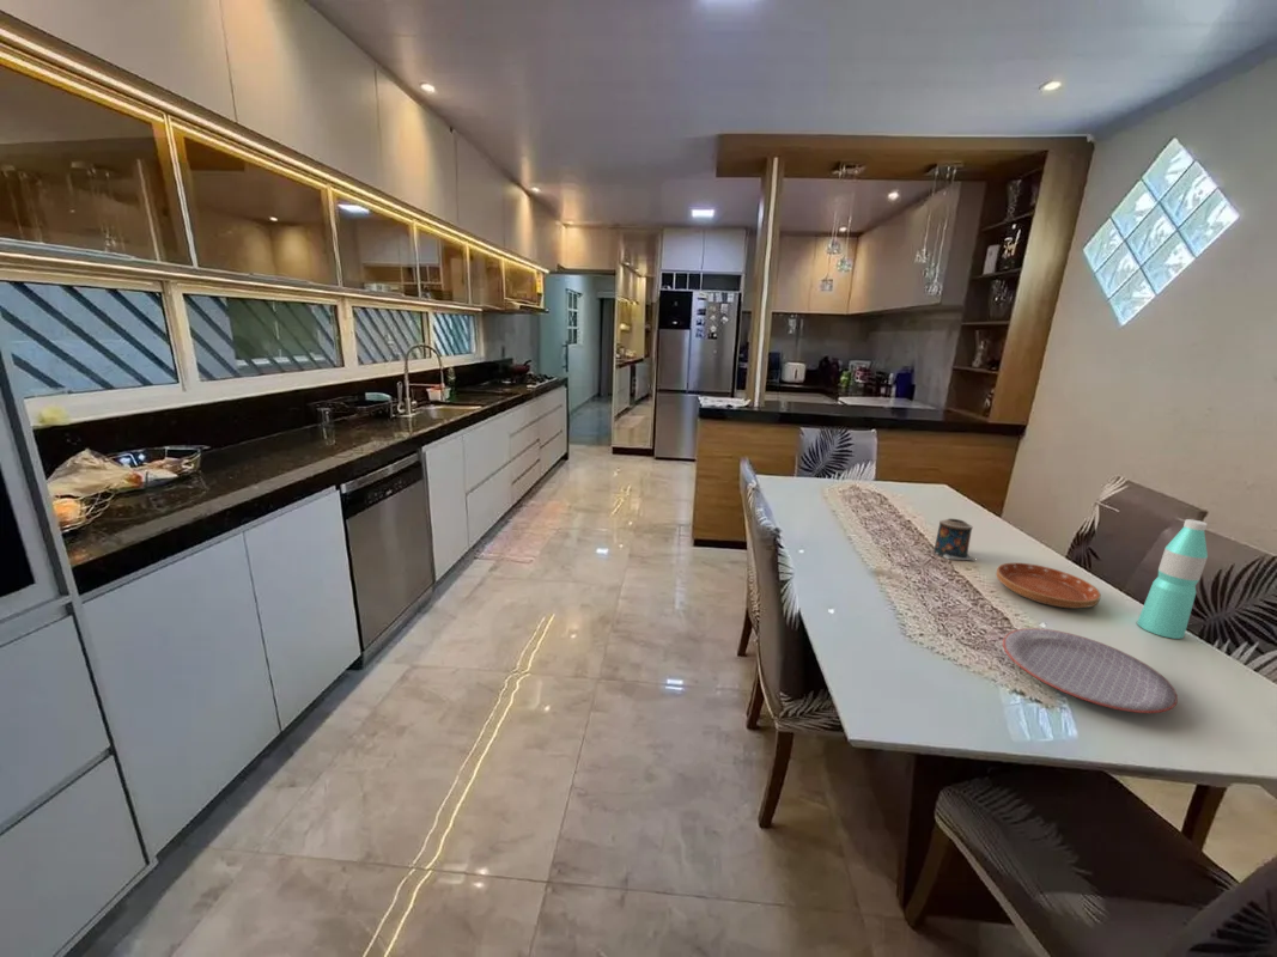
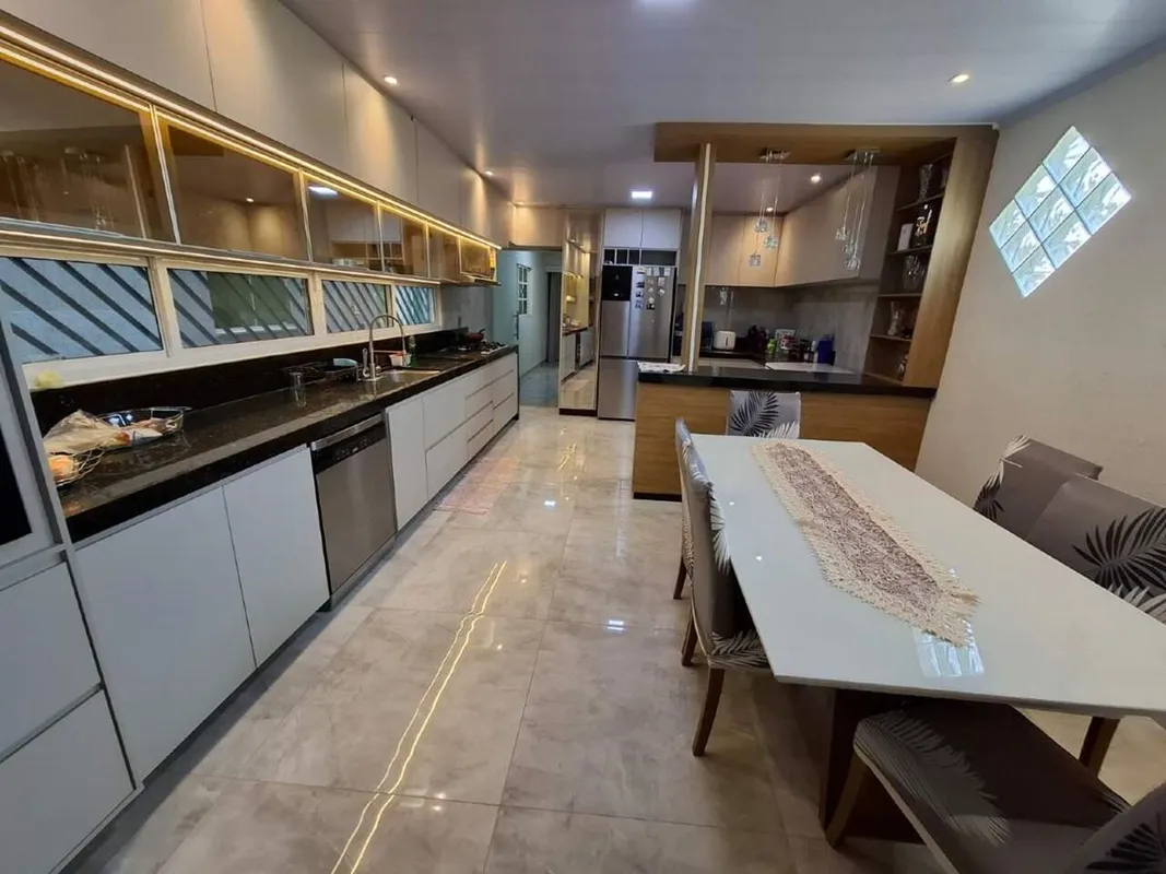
- saucer [995,562,1101,609]
- candle [934,518,974,561]
- water bottle [1136,518,1209,640]
- plate [1002,627,1179,714]
